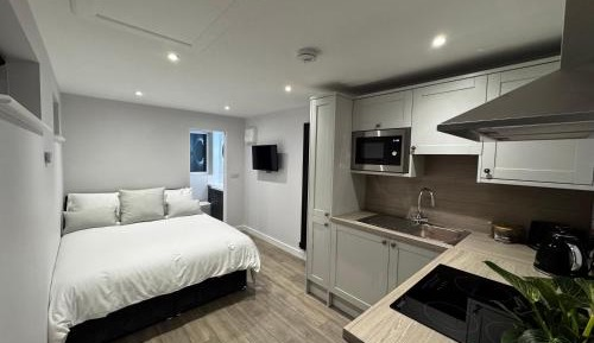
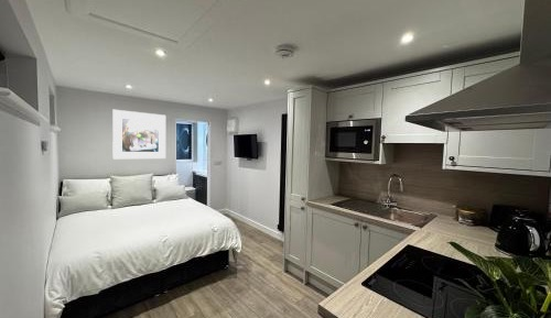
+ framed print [111,109,166,160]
